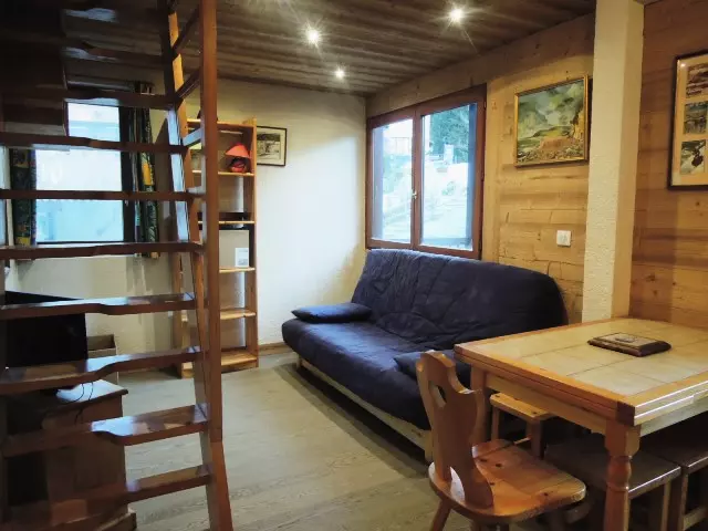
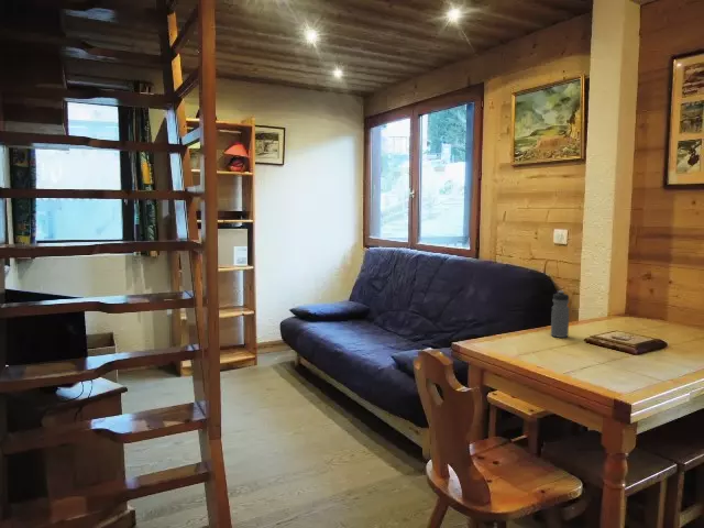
+ water bottle [550,289,571,339]
